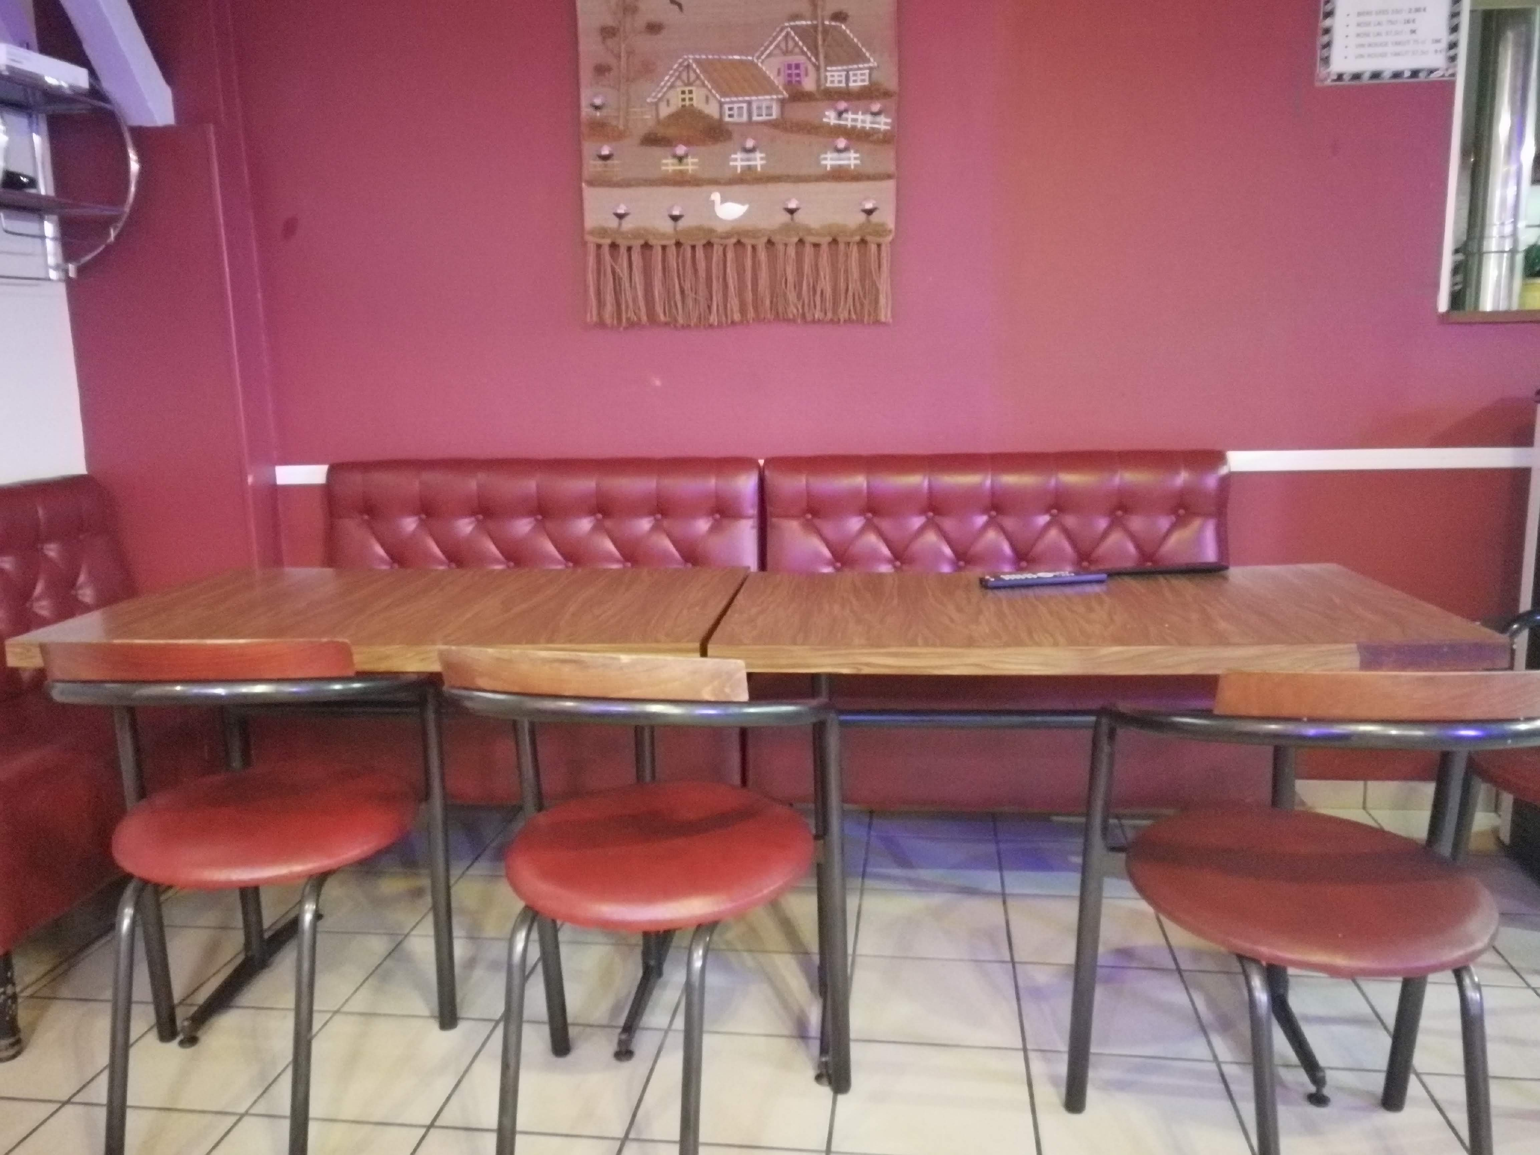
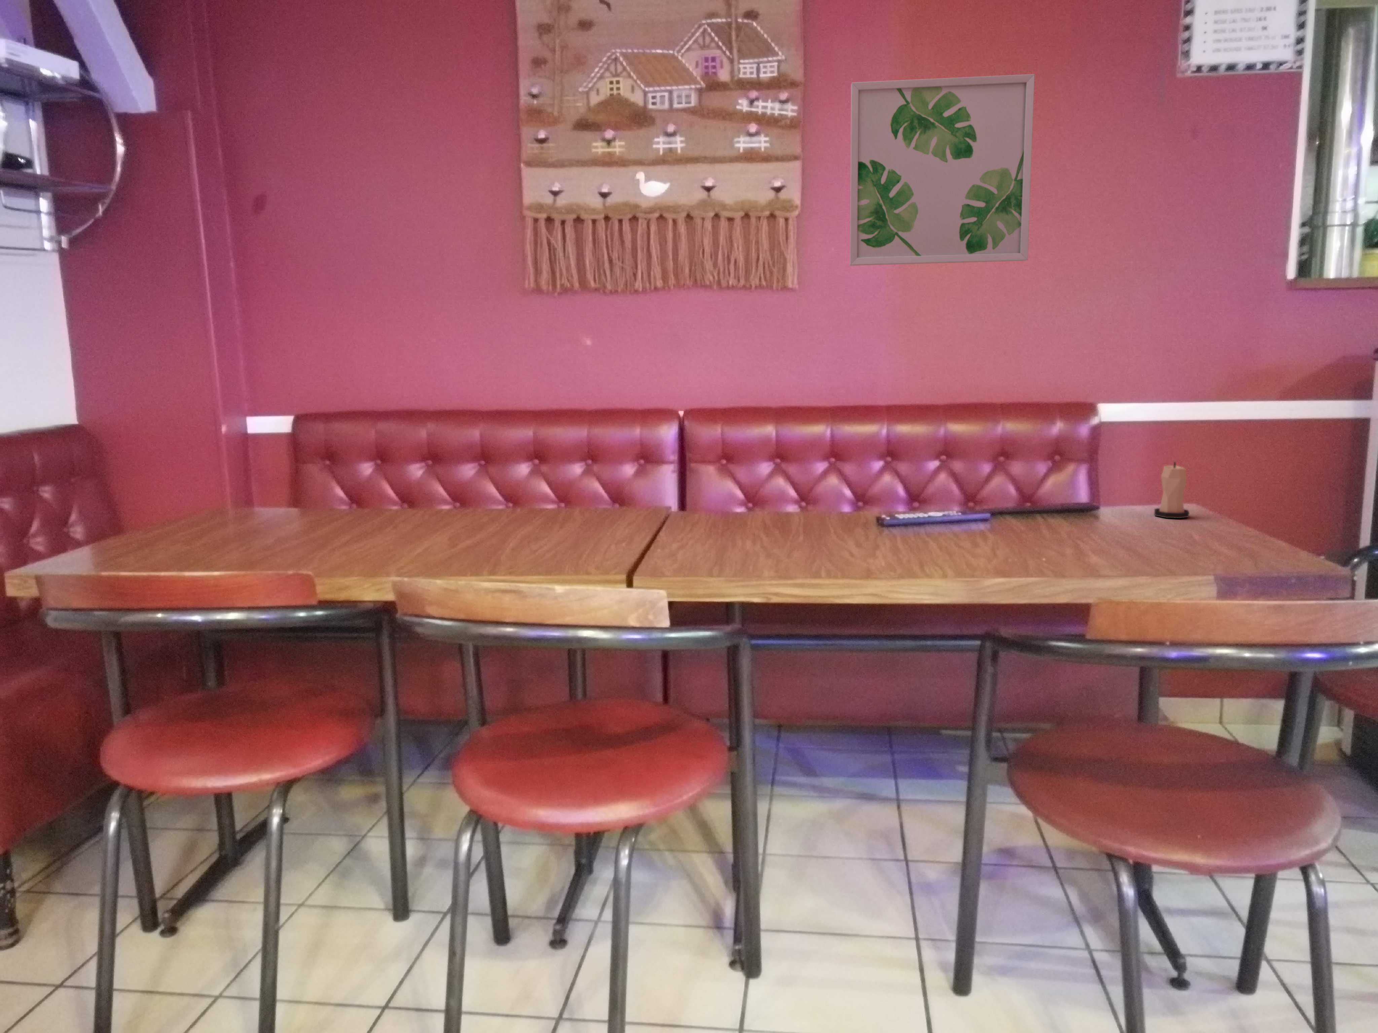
+ wall art [850,74,1035,266]
+ candle [1154,461,1189,519]
